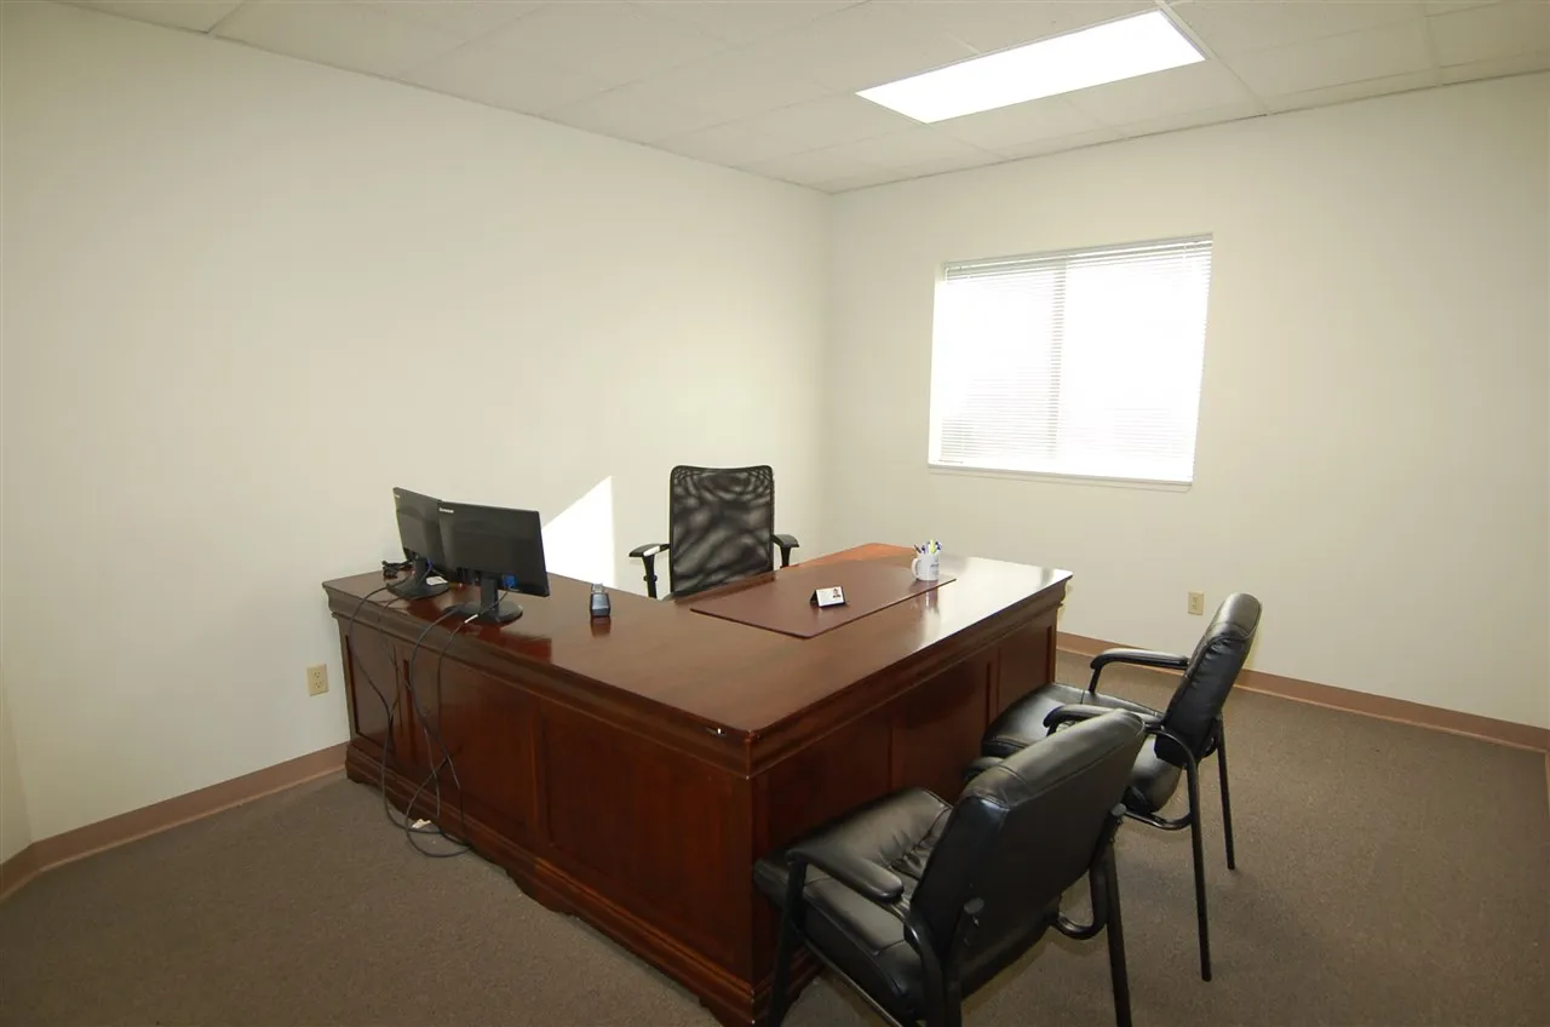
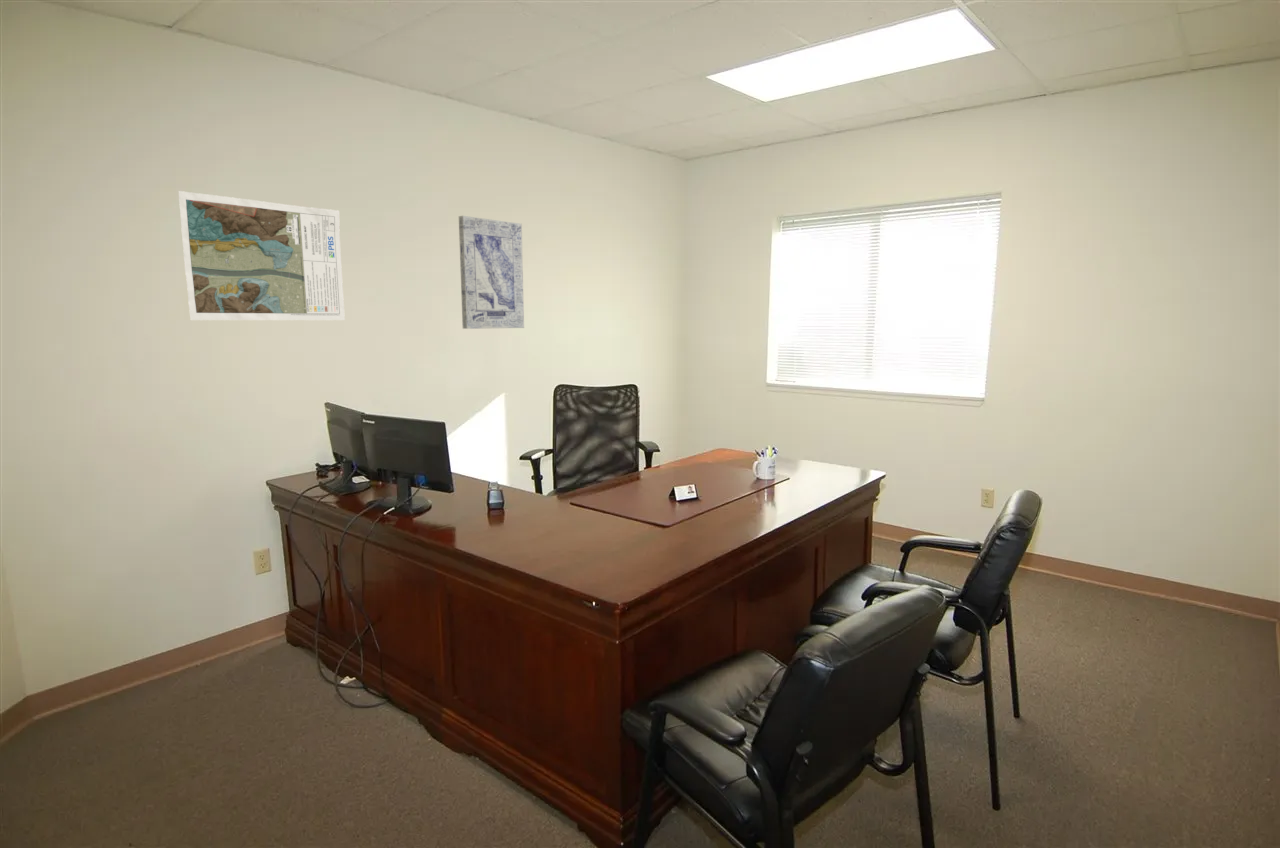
+ map [178,190,346,321]
+ wall art [458,215,525,330]
